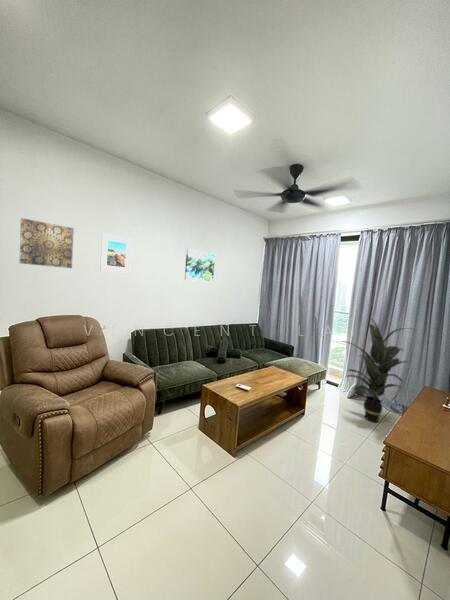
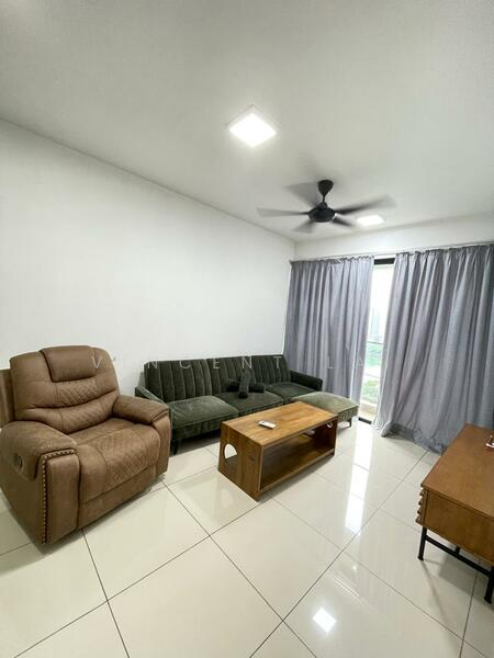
- wall art [19,217,75,269]
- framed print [99,233,133,274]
- wall art [184,248,216,283]
- indoor plant [339,316,416,423]
